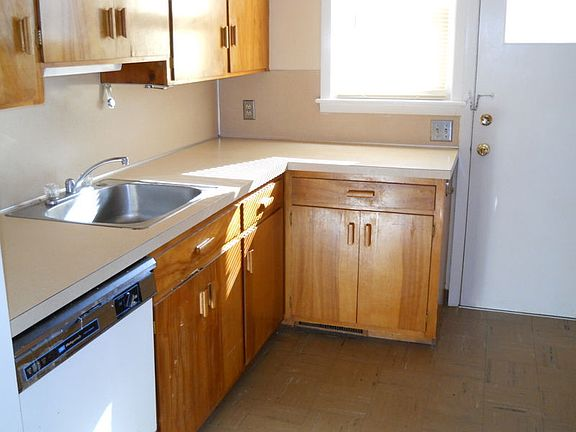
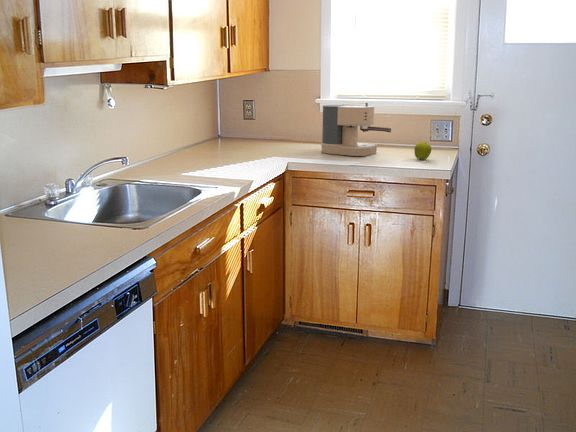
+ coffee maker [320,102,392,157]
+ fruit [413,141,432,160]
